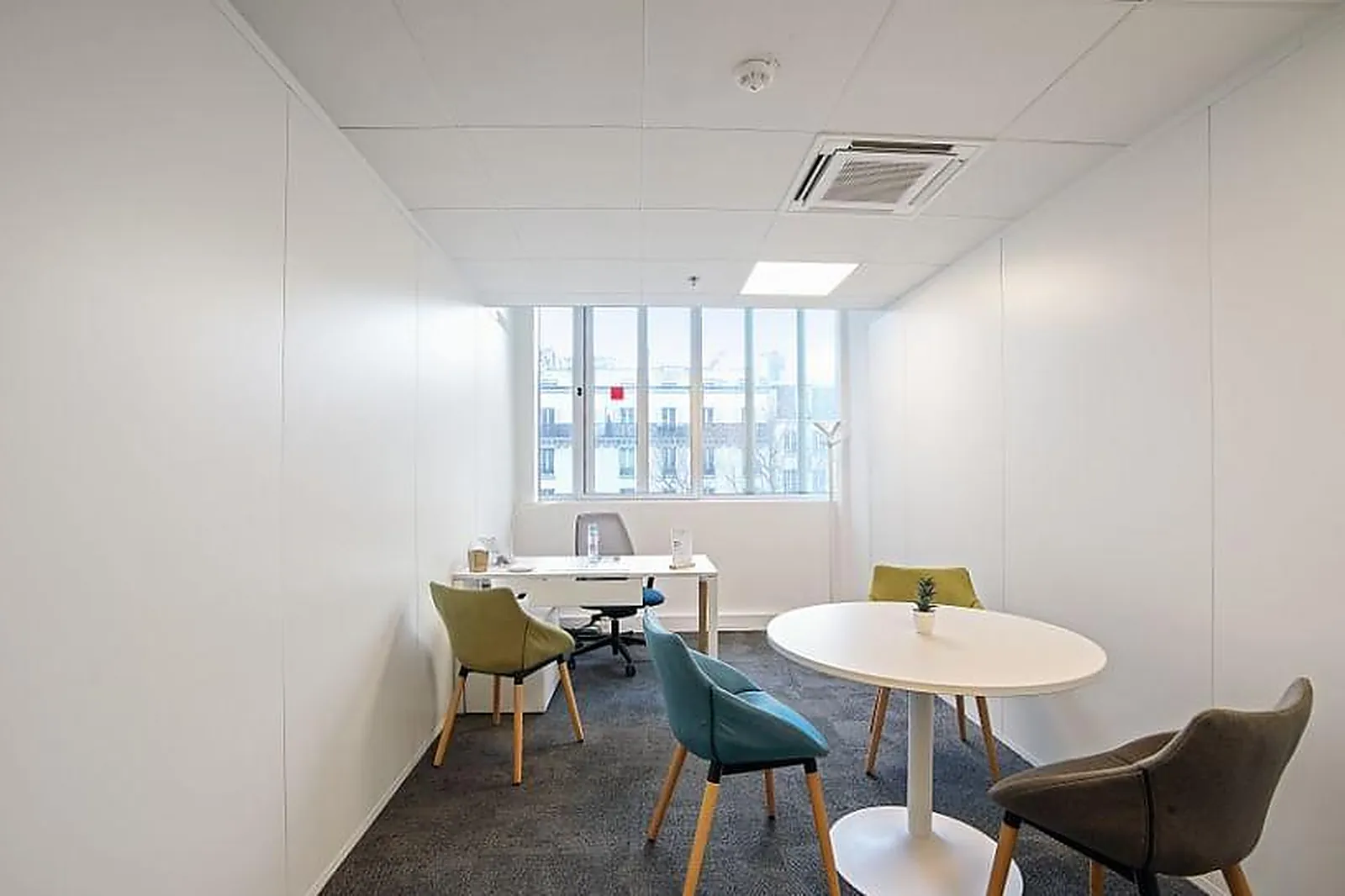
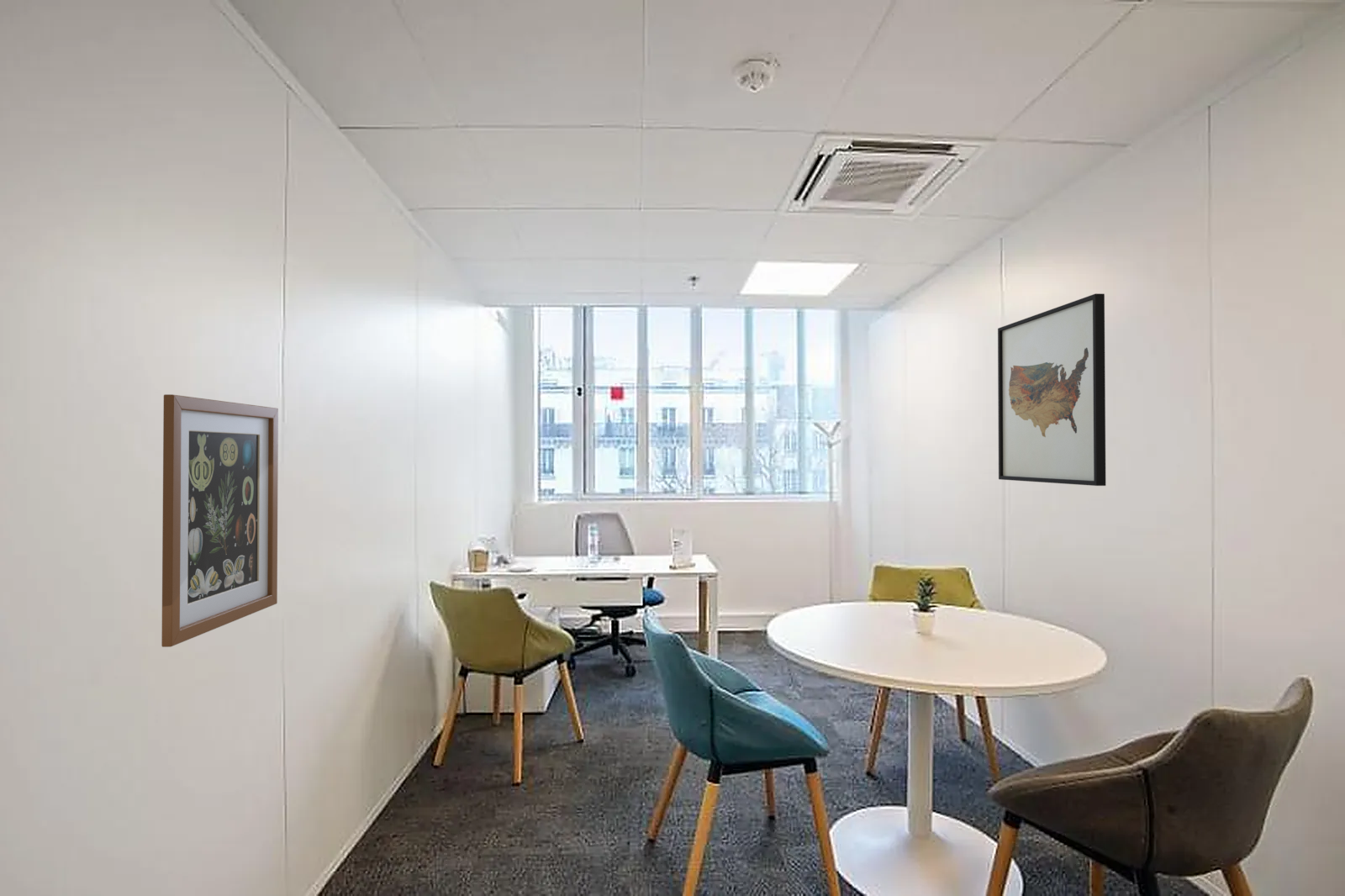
+ wall art [161,393,279,648]
+ wall art [997,293,1106,487]
